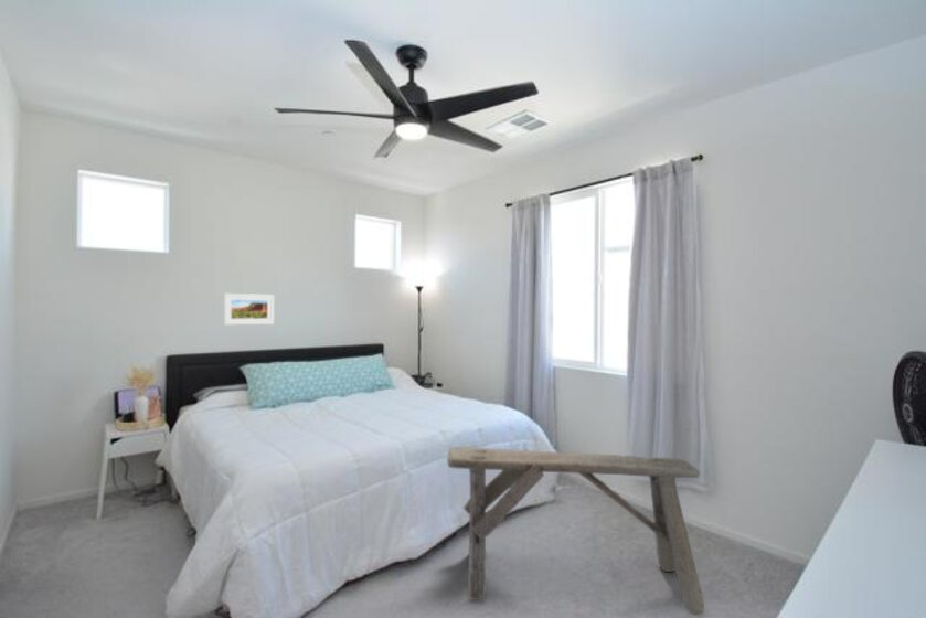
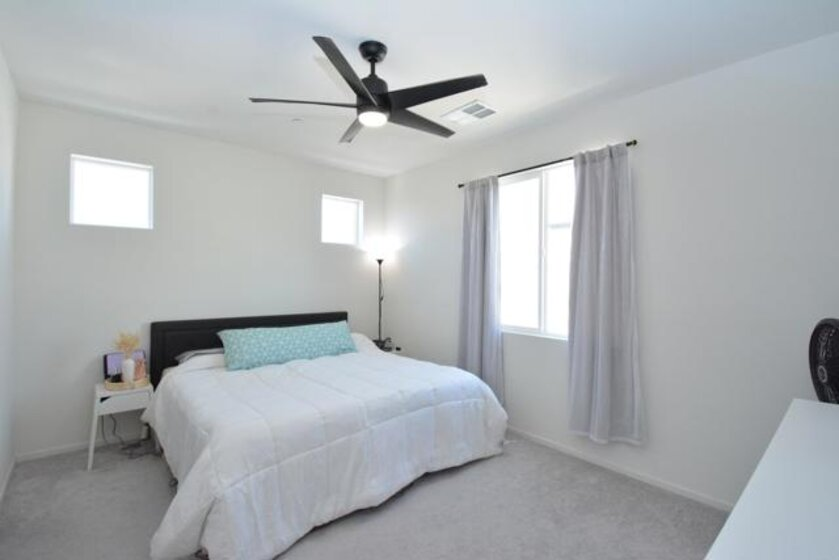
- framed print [223,292,275,326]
- bench [446,446,705,616]
